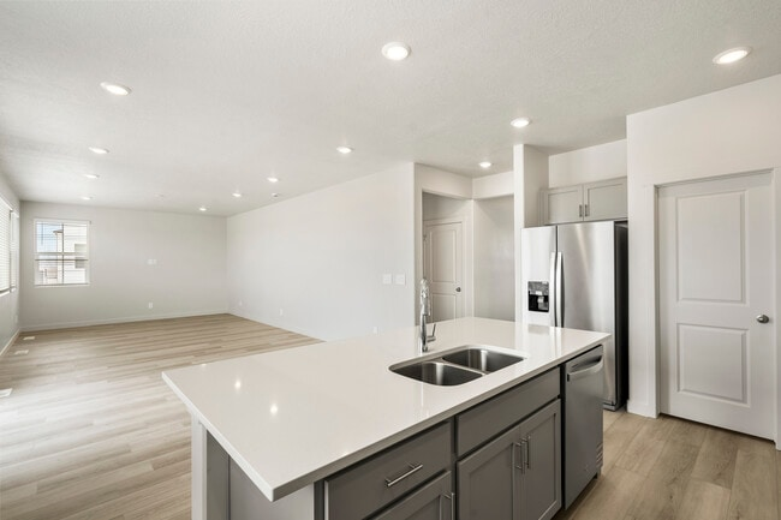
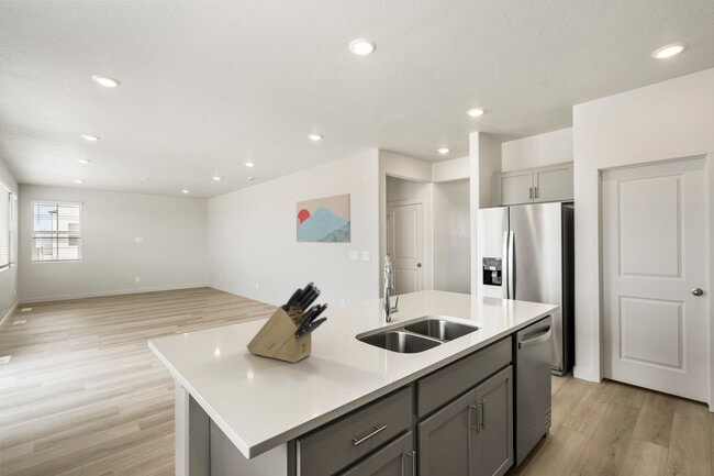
+ wall art [295,192,352,244]
+ knife block [246,280,330,364]
